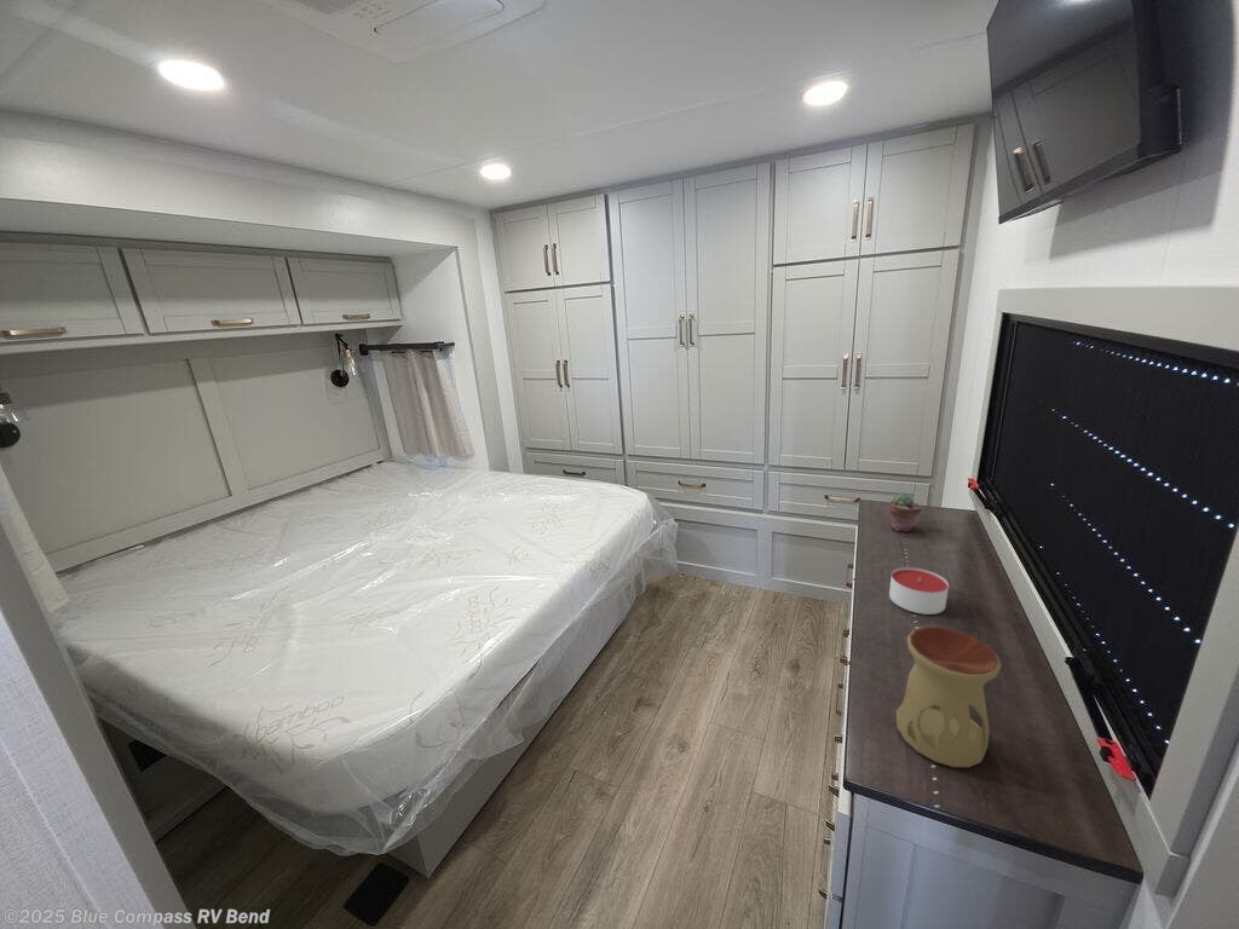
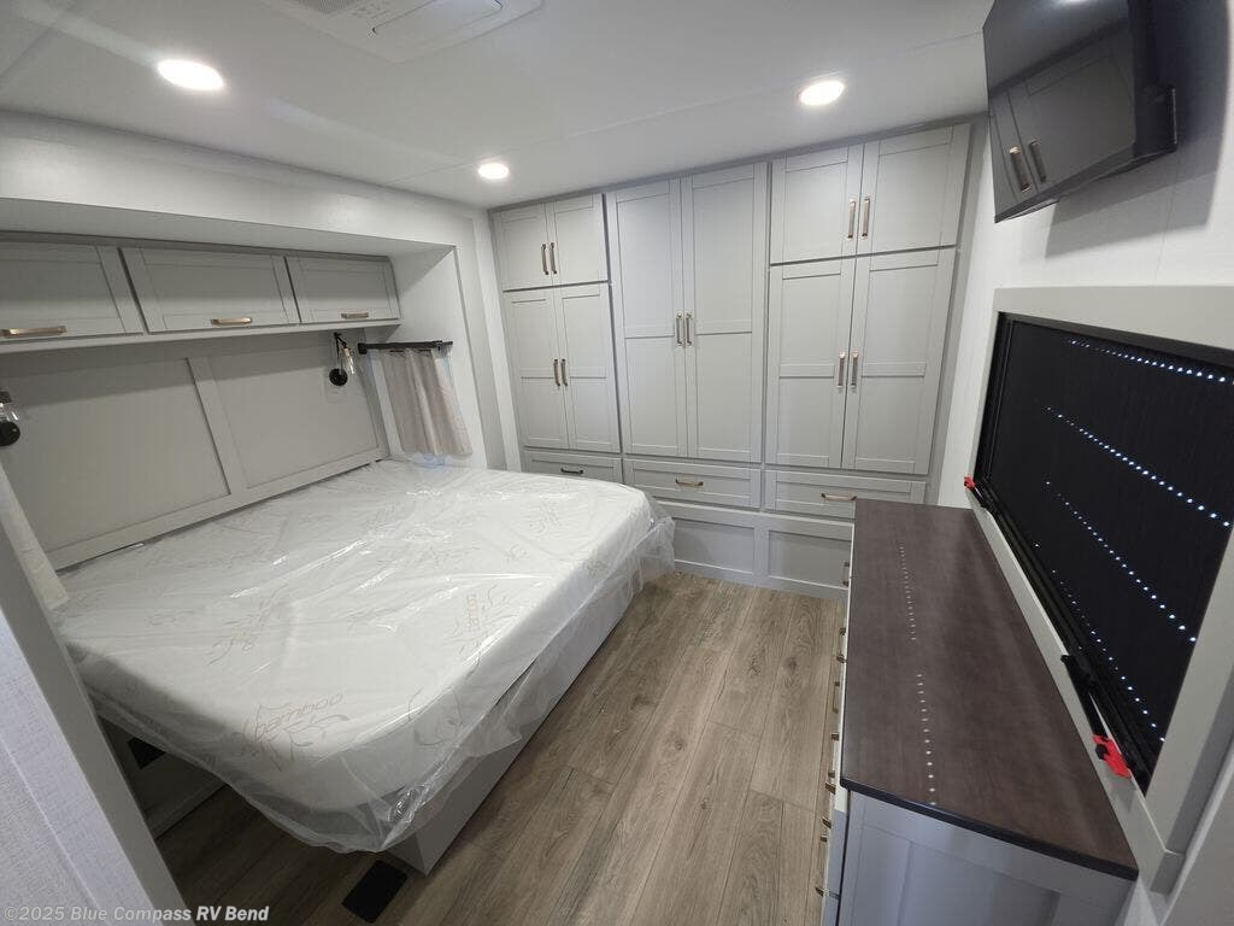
- oil burner [895,625,1002,768]
- potted succulent [887,492,922,533]
- candle [888,566,950,616]
